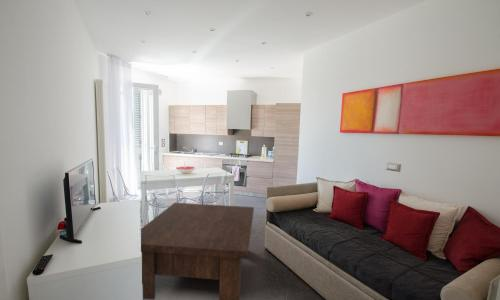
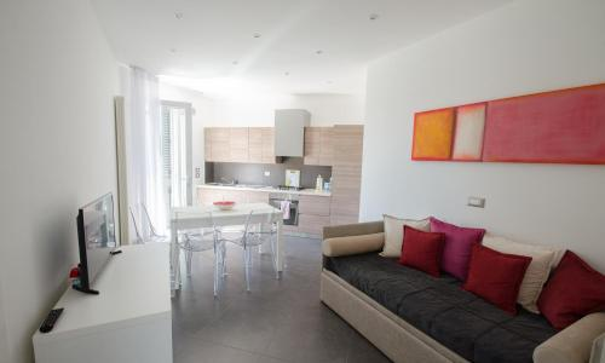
- coffee table [140,202,255,300]
